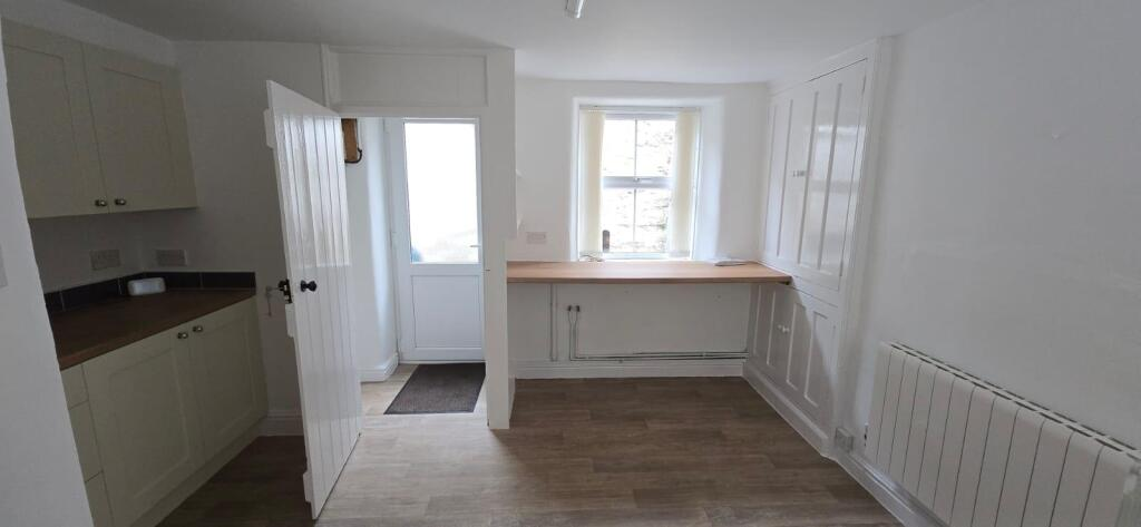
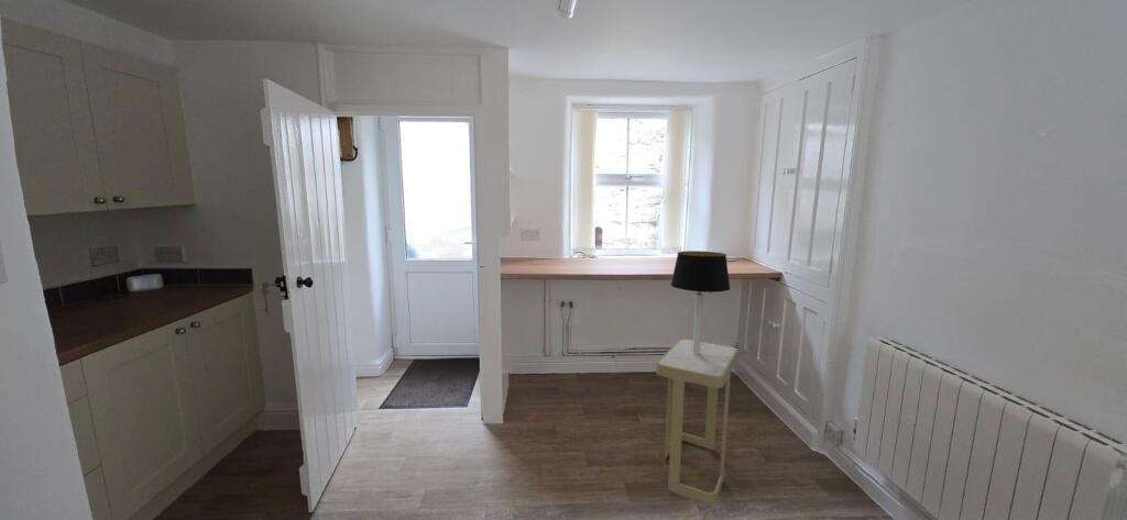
+ table lamp [669,250,731,354]
+ side table [655,338,738,506]
